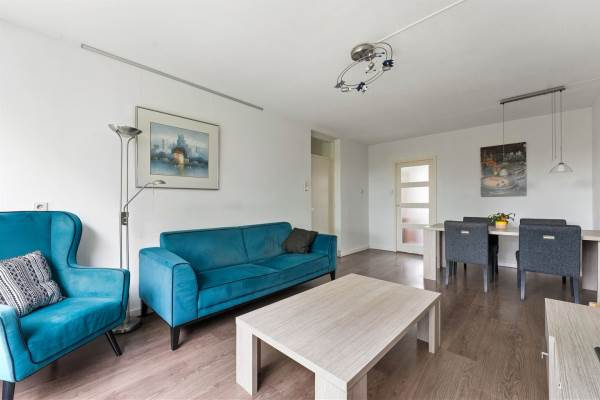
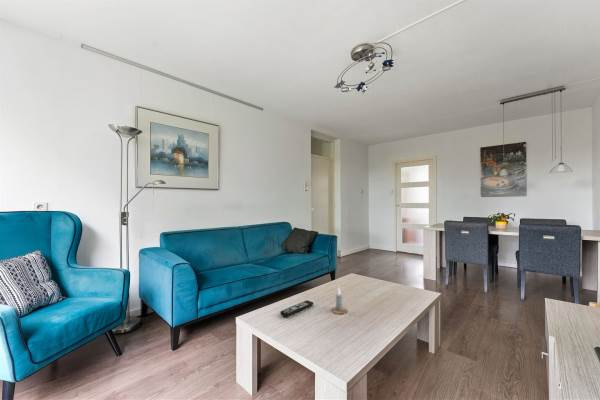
+ candle [330,287,349,315]
+ remote control [279,299,314,318]
